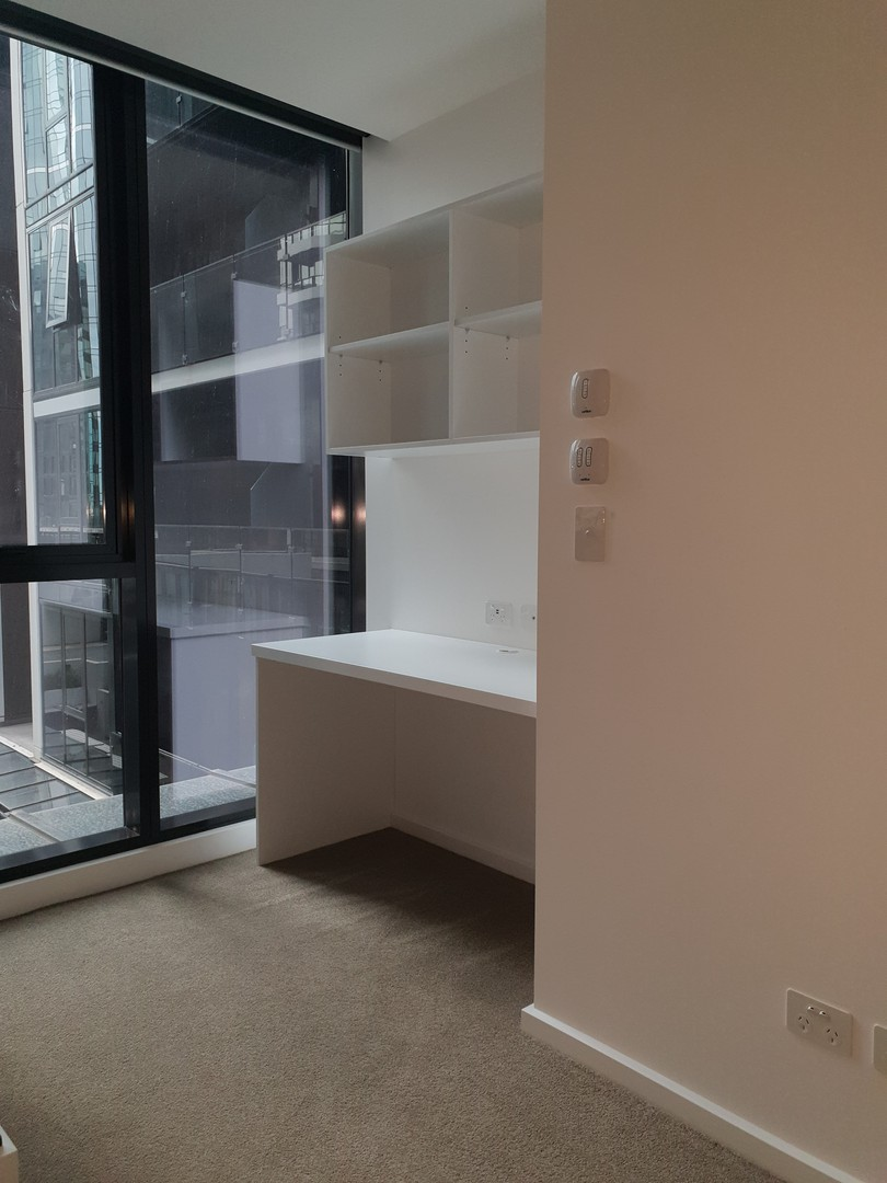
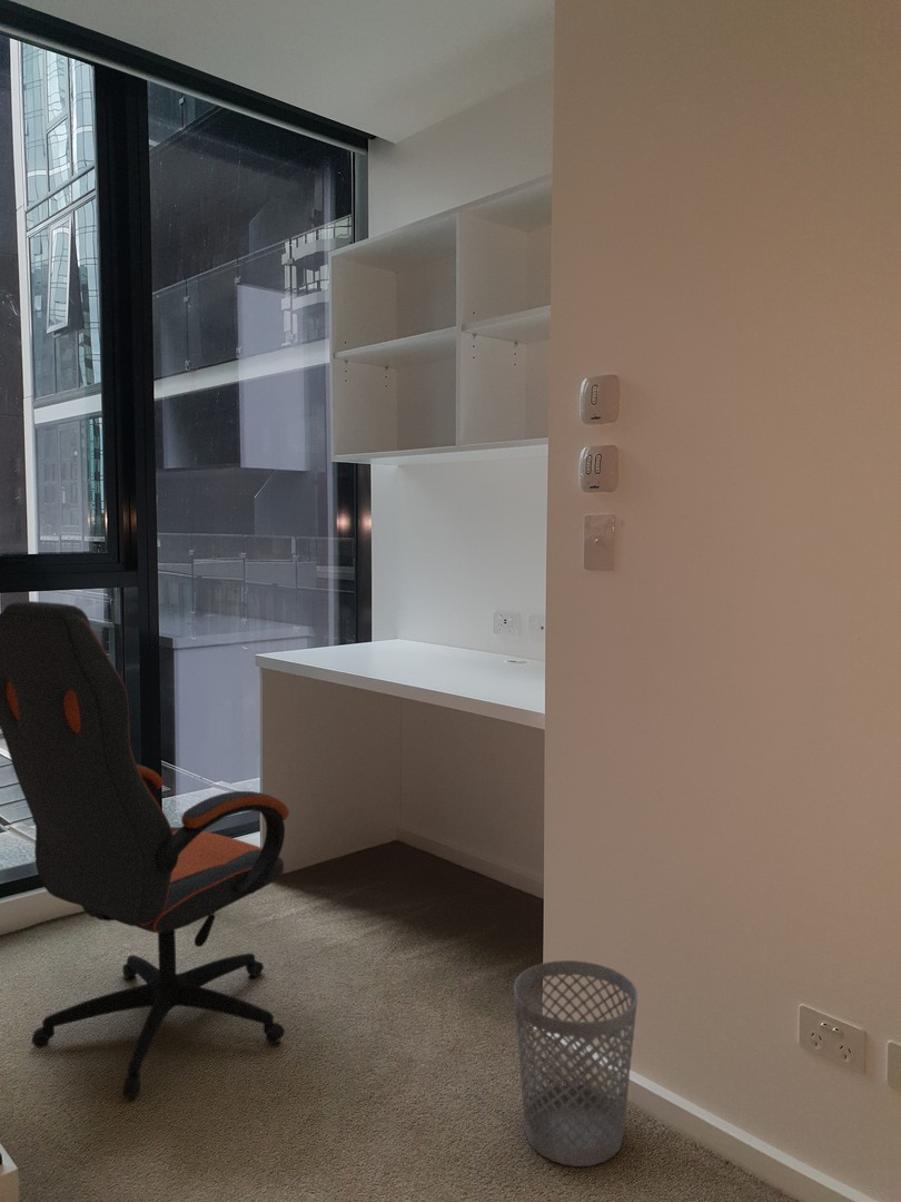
+ office chair [0,600,290,1098]
+ wastebasket [513,959,638,1167]
